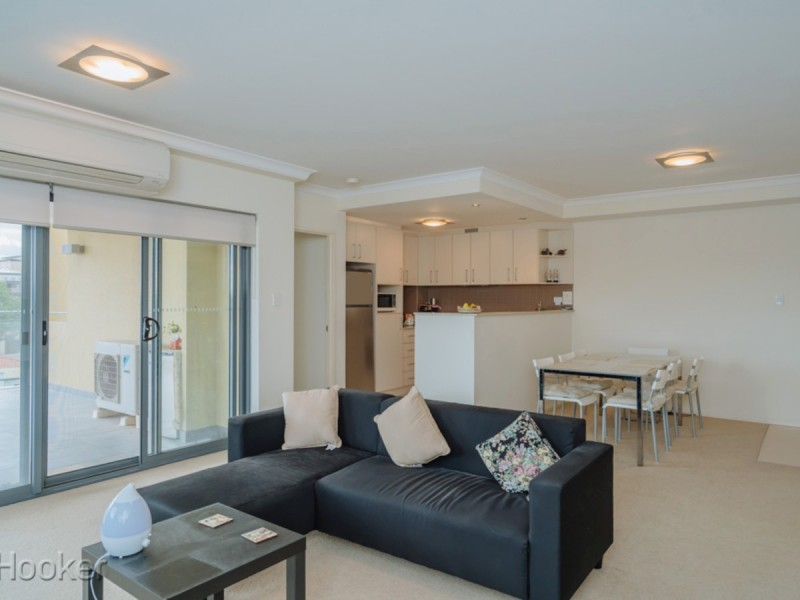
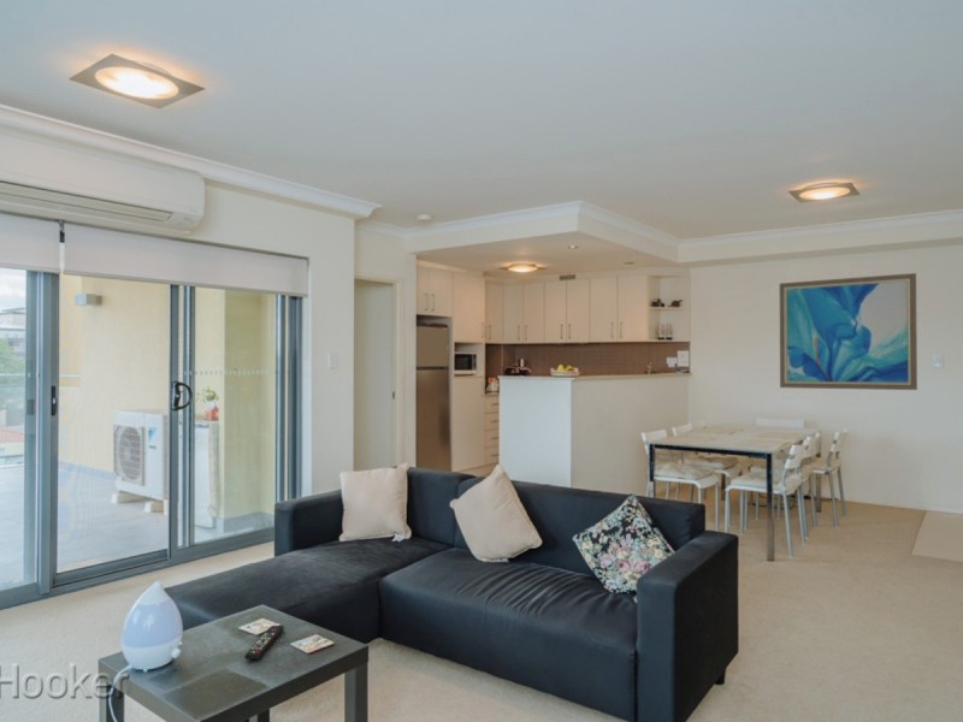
+ wall art [779,272,918,391]
+ remote control [244,625,285,661]
